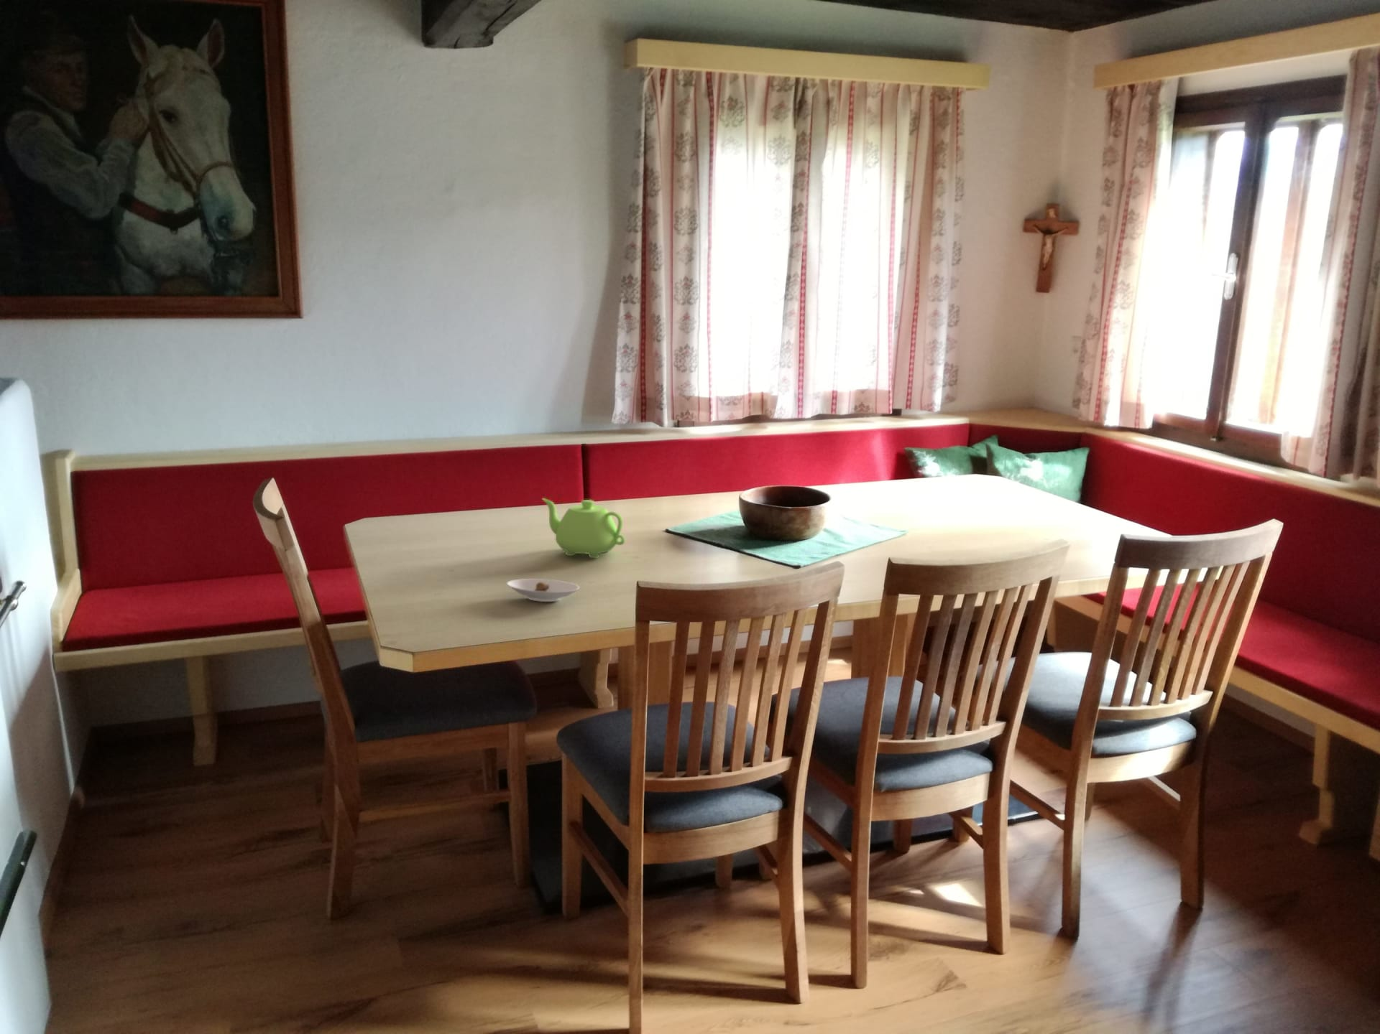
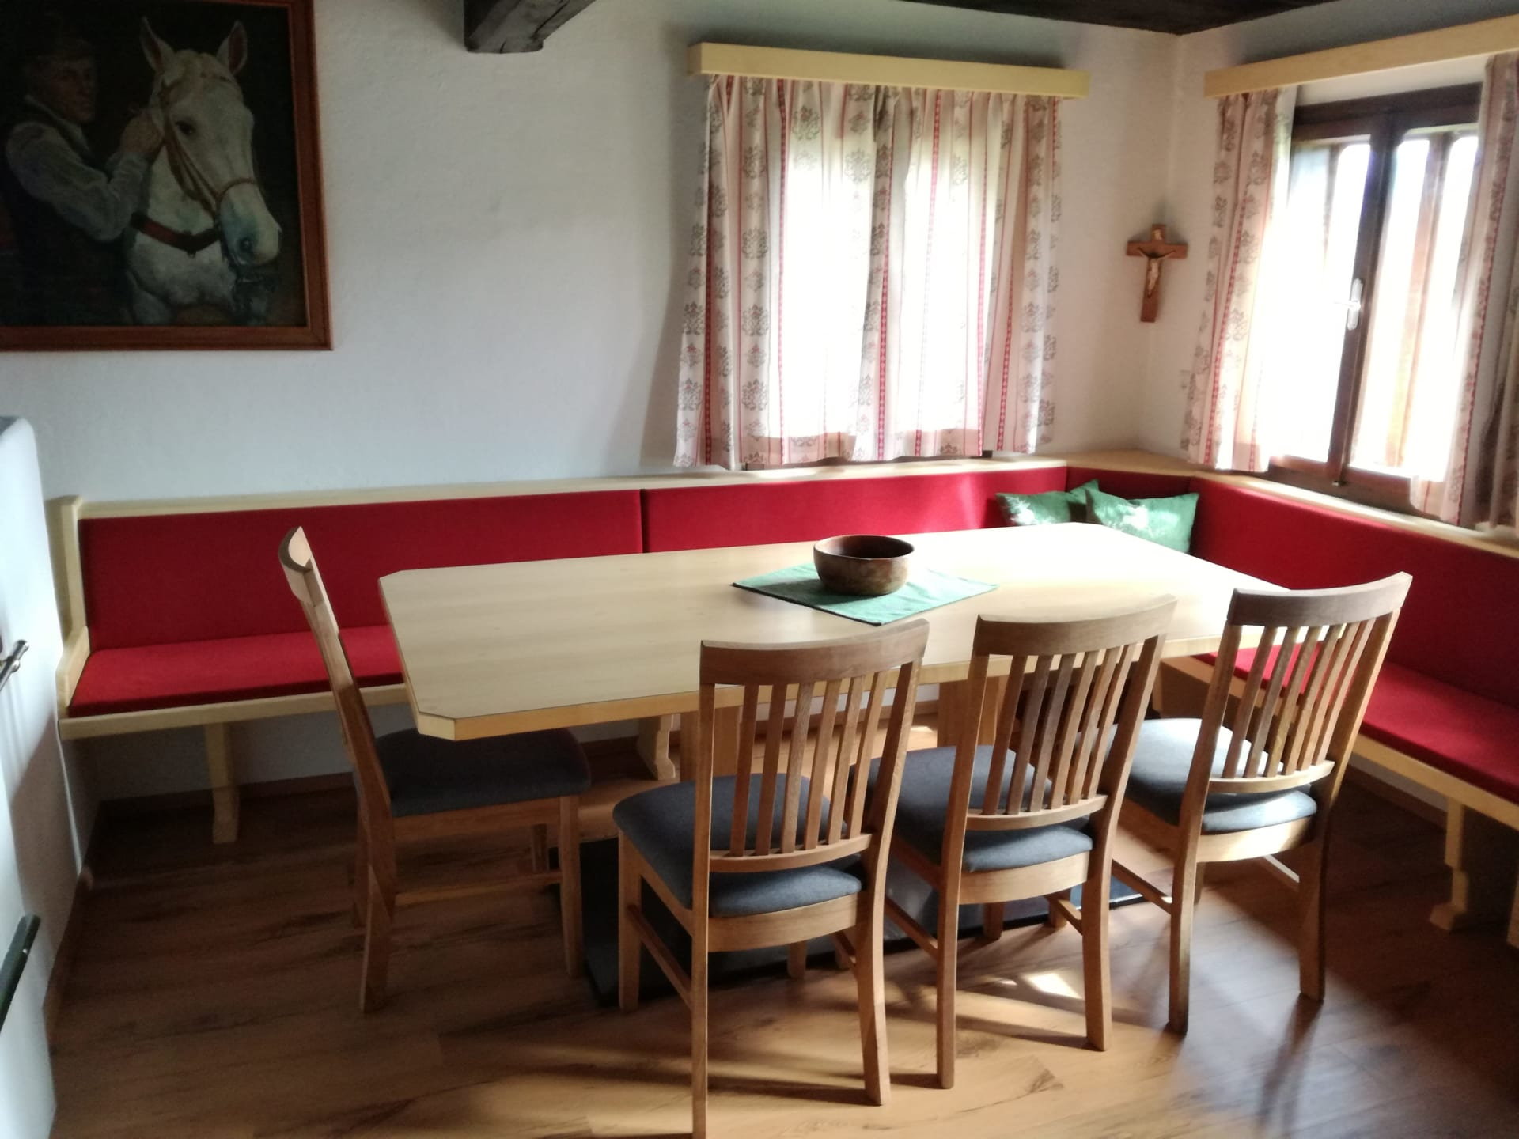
- saucer [506,578,580,603]
- teapot [541,497,626,558]
